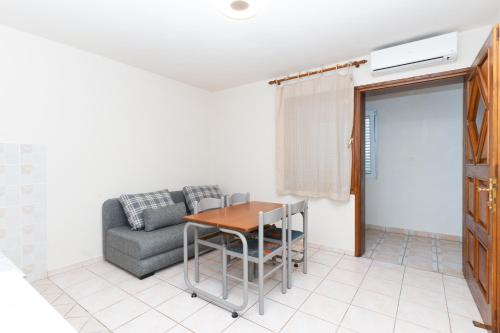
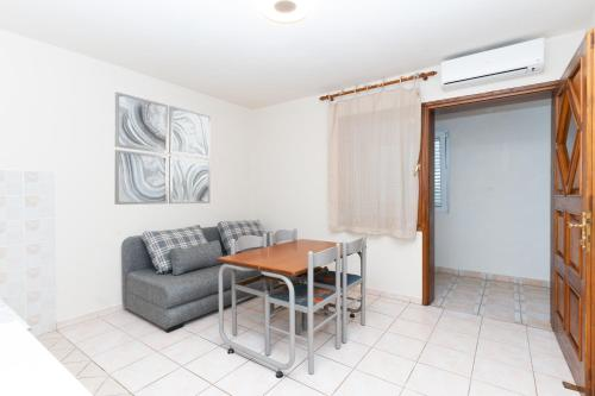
+ wall art [114,90,212,206]
